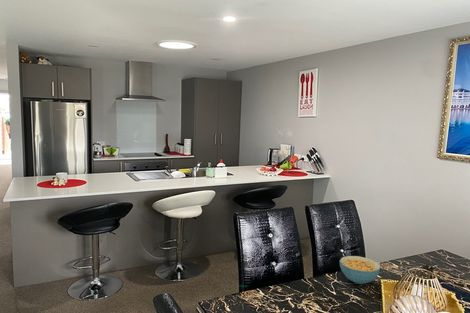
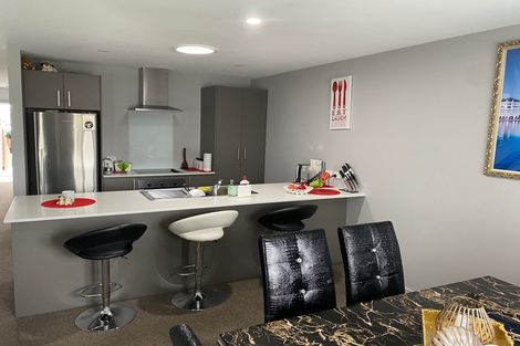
- cereal bowl [339,255,381,285]
